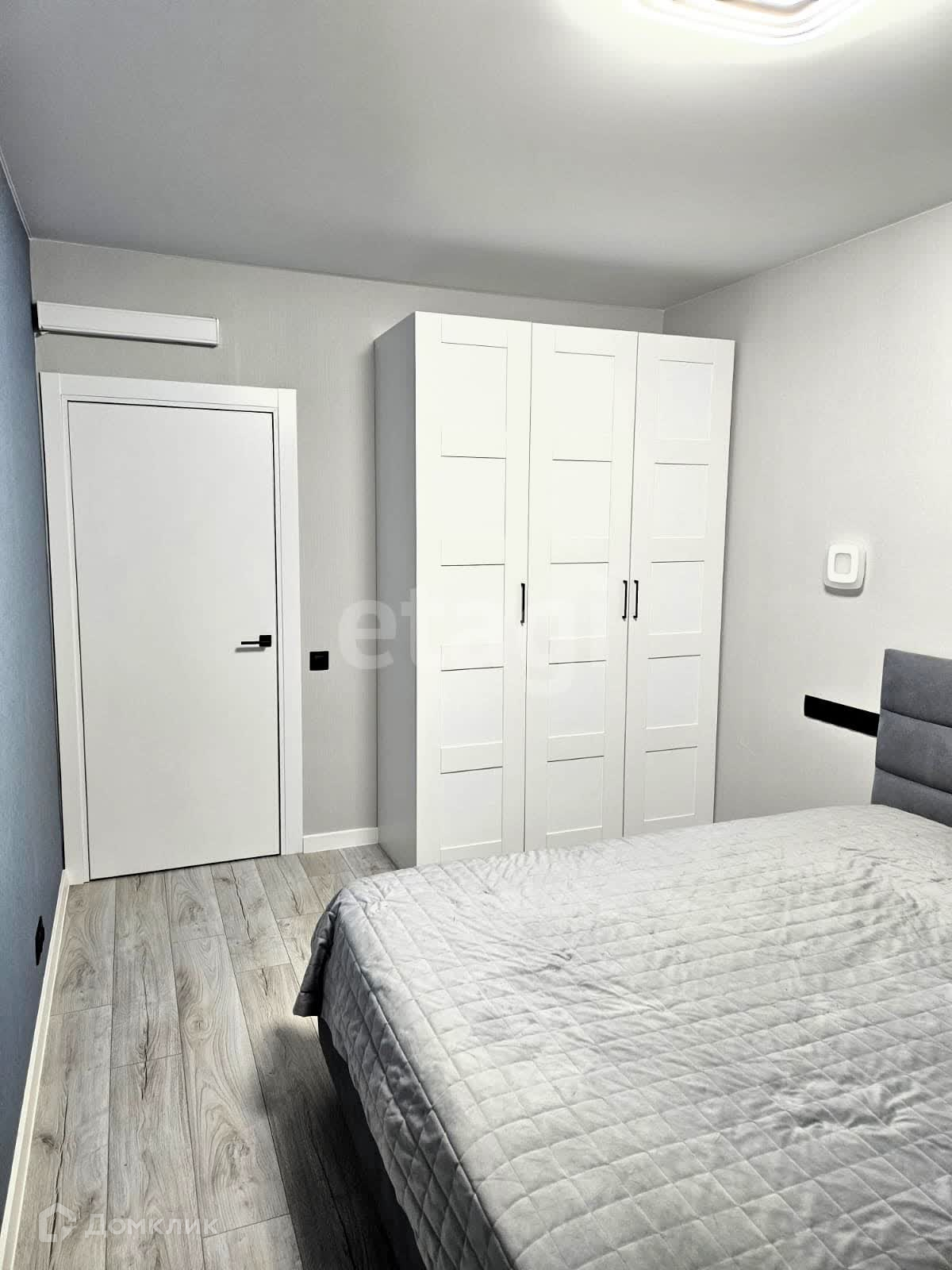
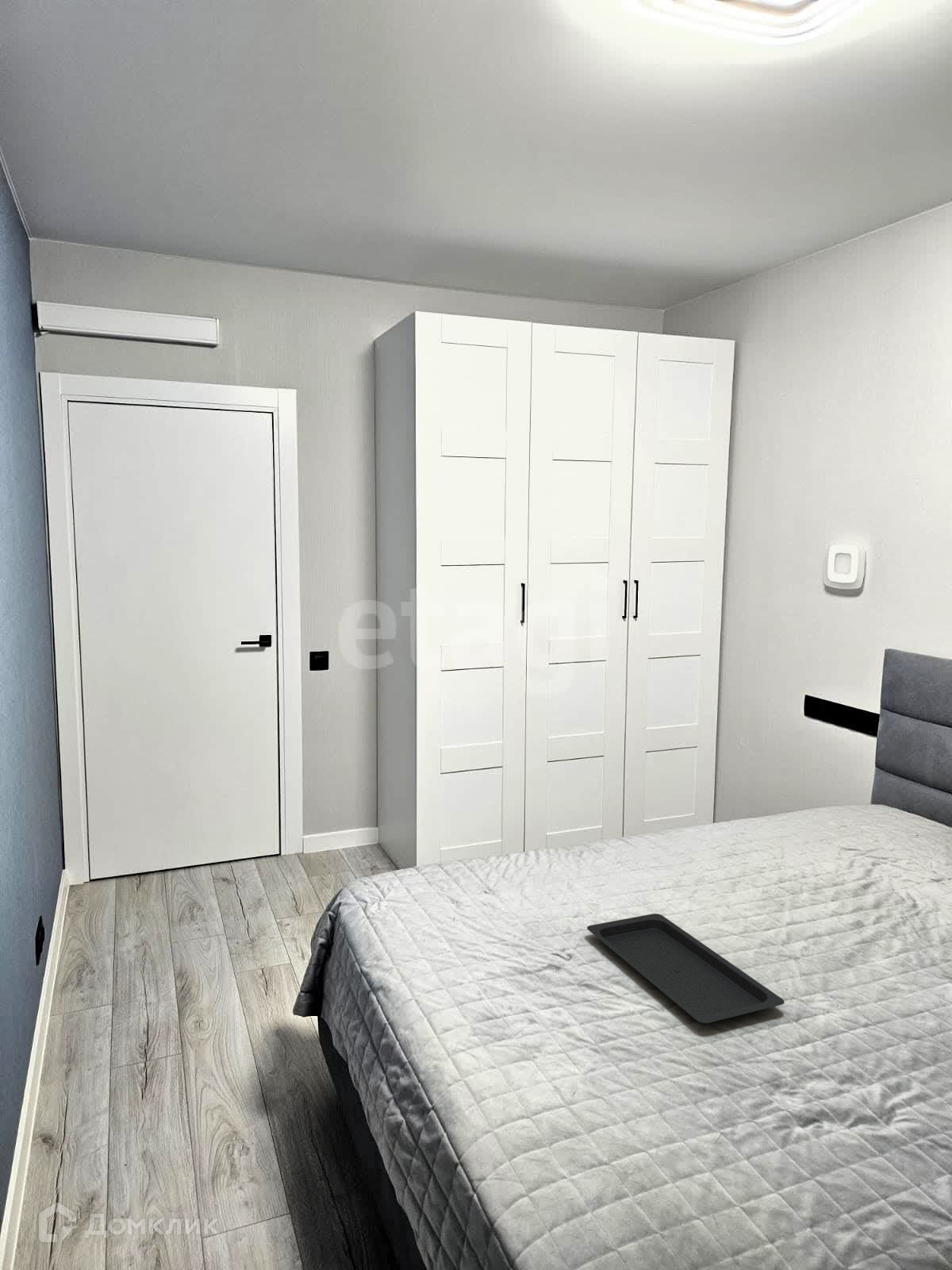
+ serving tray [586,913,785,1024]
